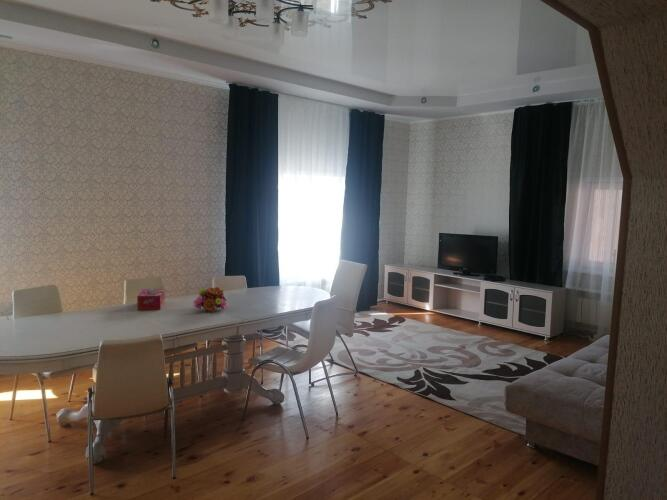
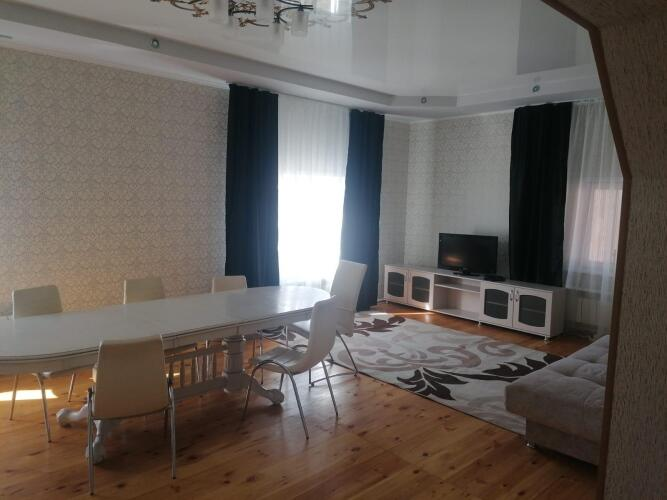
- tissue box [136,288,165,311]
- flower bouquet [192,286,228,313]
